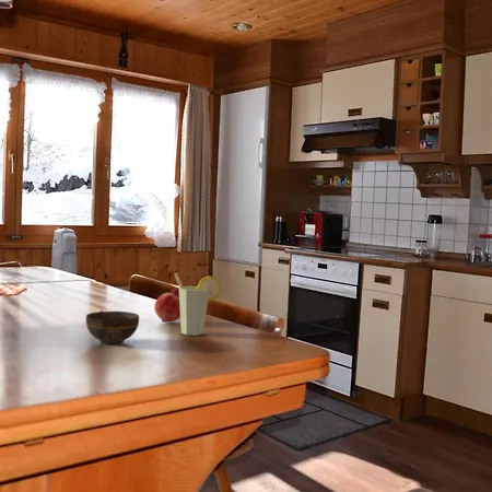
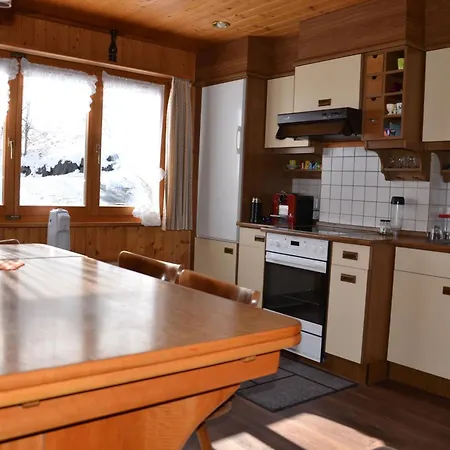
- fruit [153,286,180,324]
- cup [174,272,223,337]
- cup [85,309,140,345]
